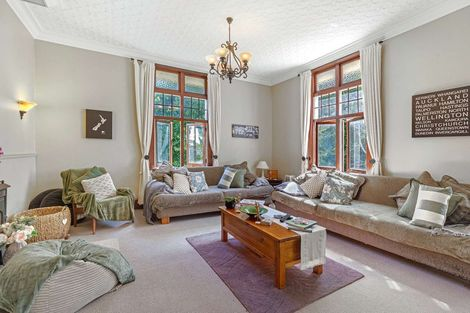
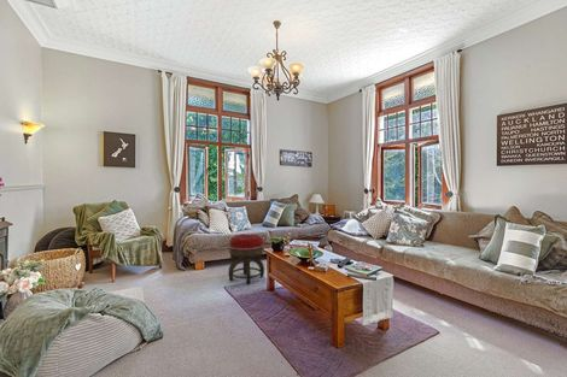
+ footstool [228,232,265,285]
